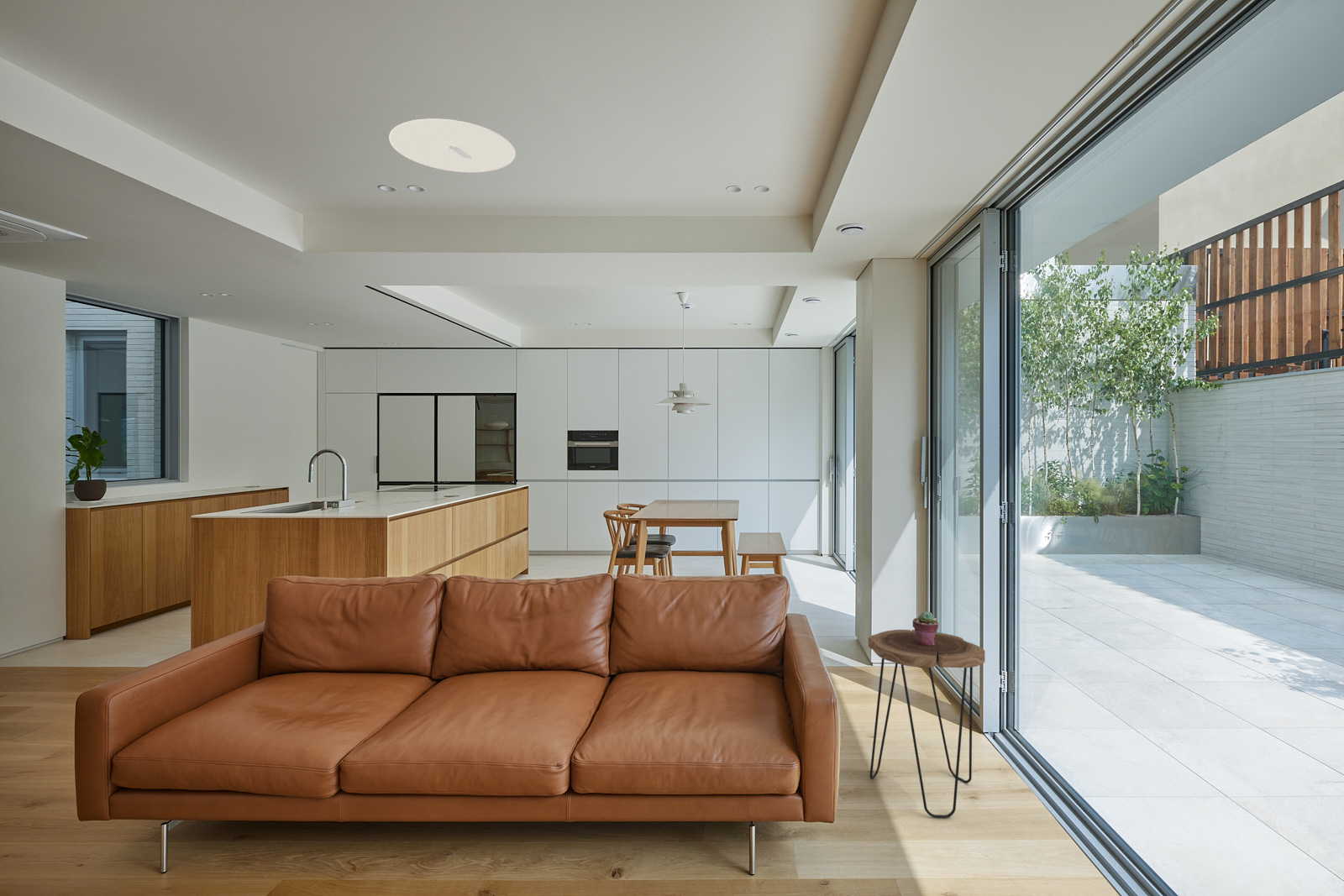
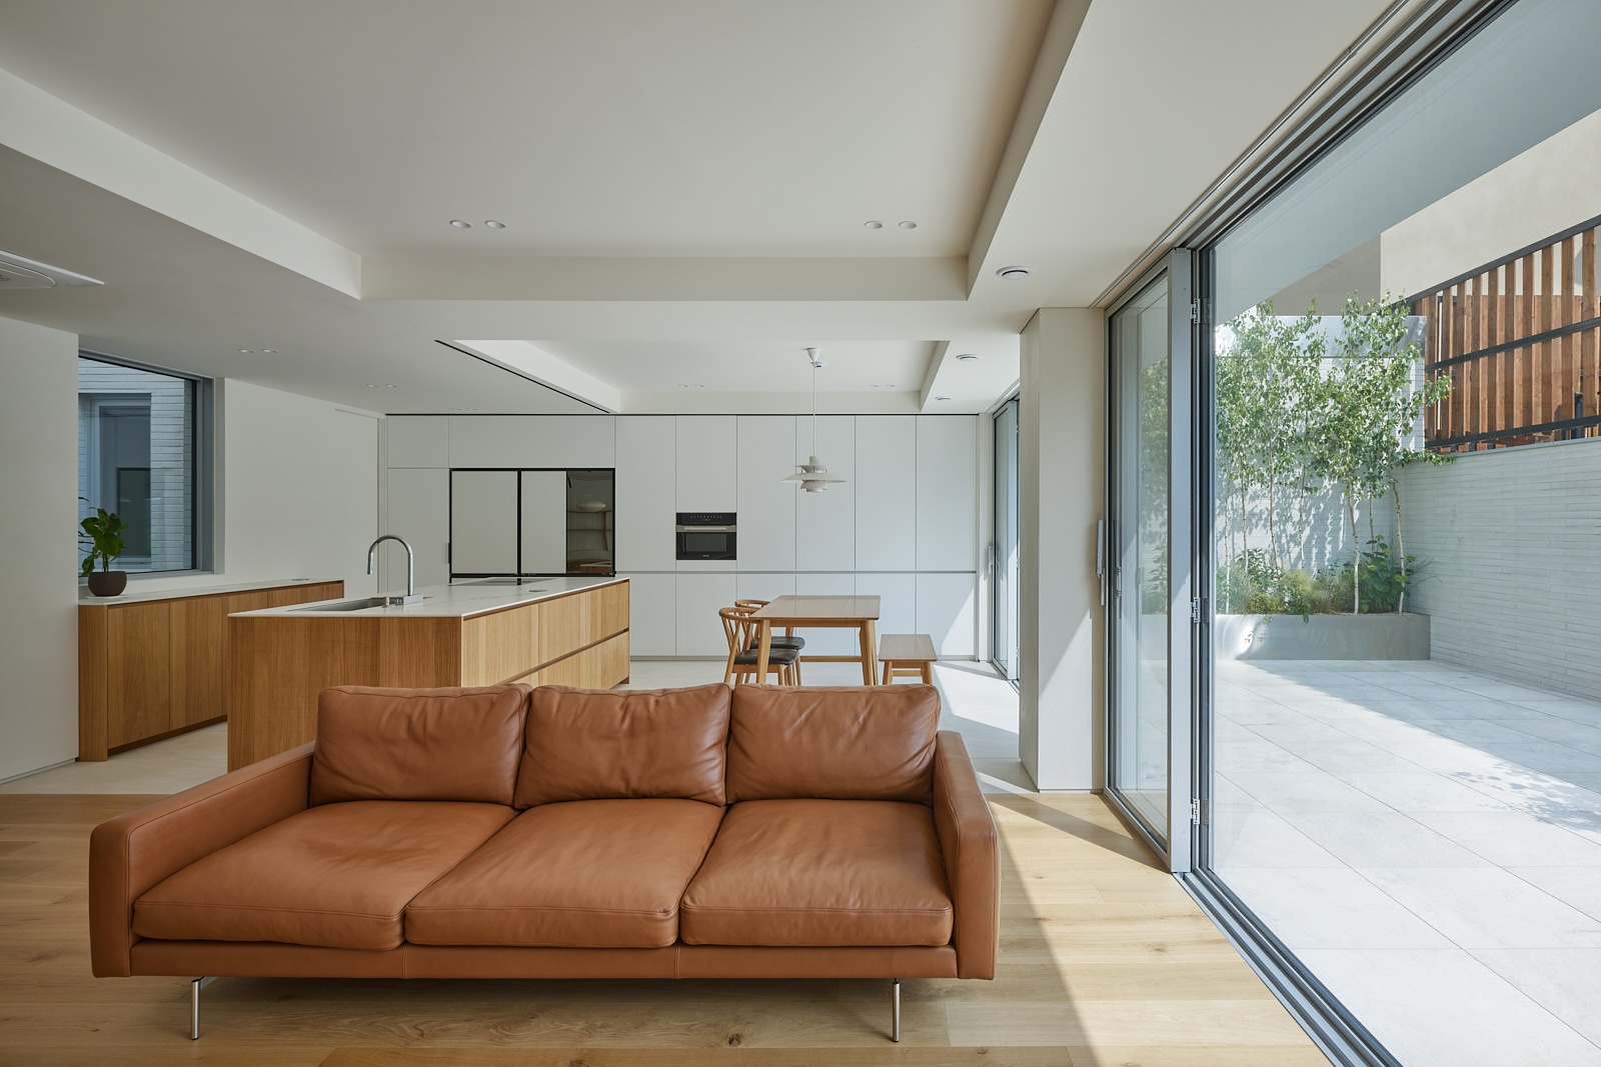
- side table [868,629,986,819]
- potted succulent [911,610,939,646]
- ceiling light [388,118,517,174]
